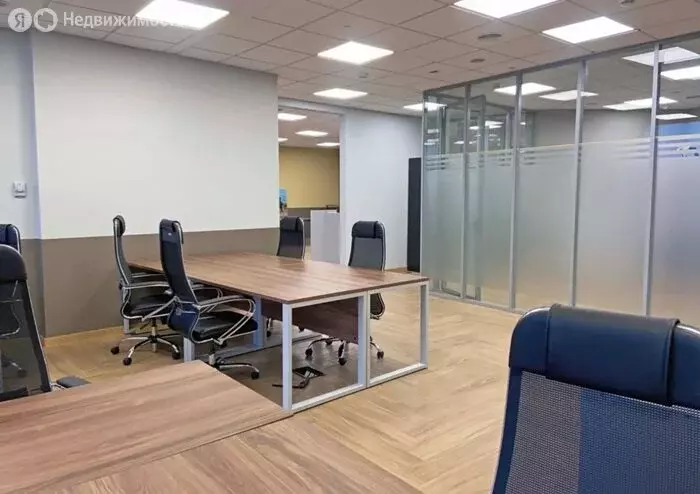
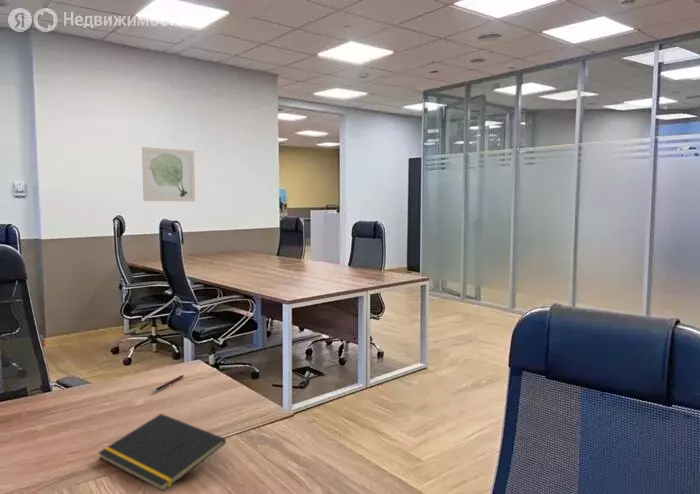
+ wall art [141,146,196,202]
+ pen [151,374,185,393]
+ notepad [97,413,227,492]
